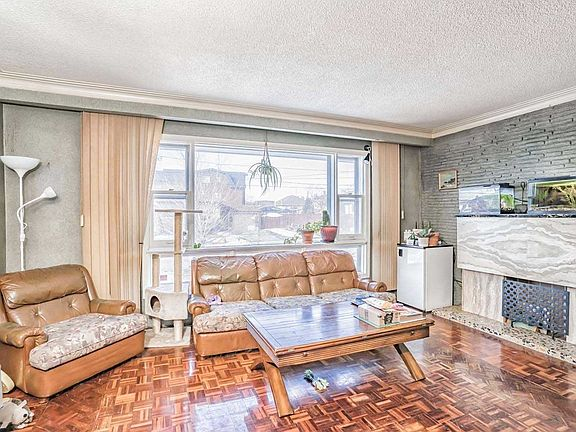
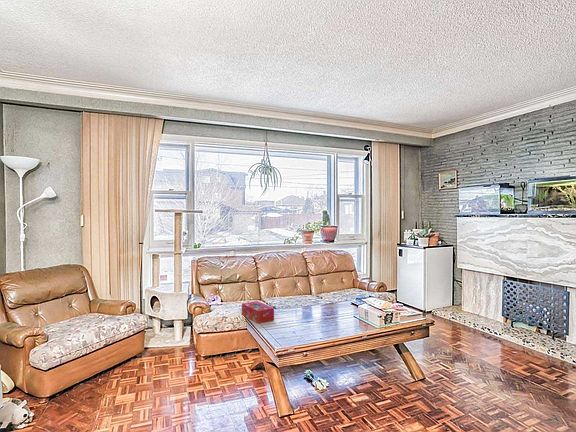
+ tissue box [241,300,275,324]
